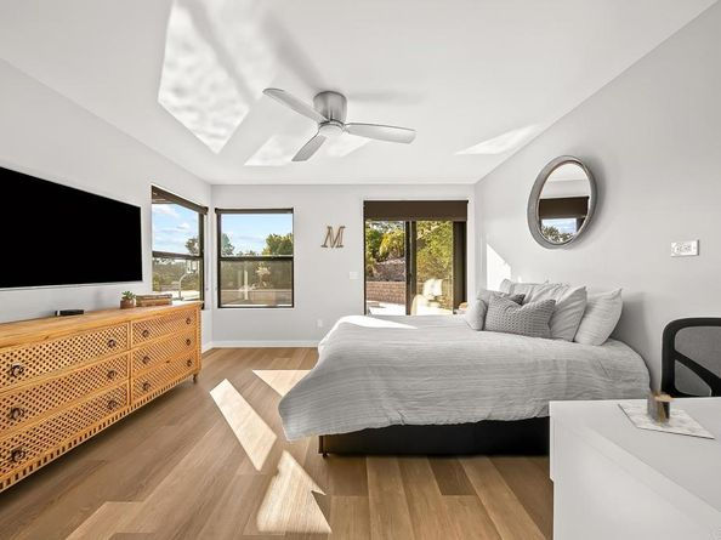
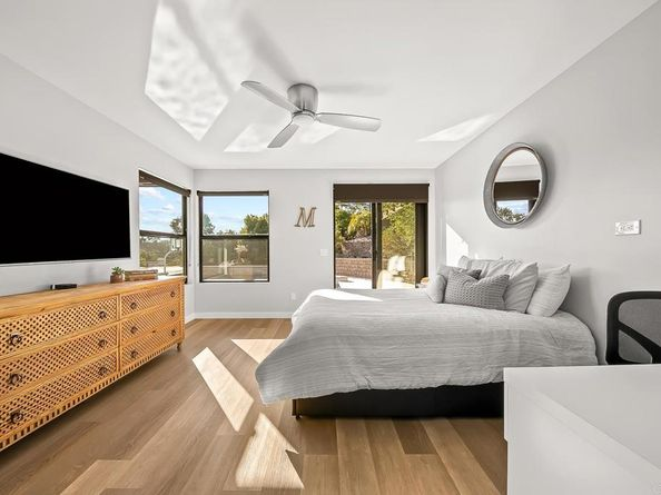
- architectural model [618,375,716,439]
